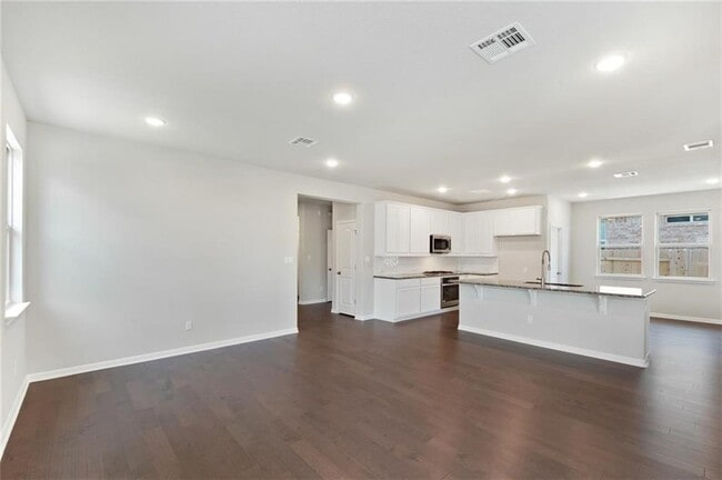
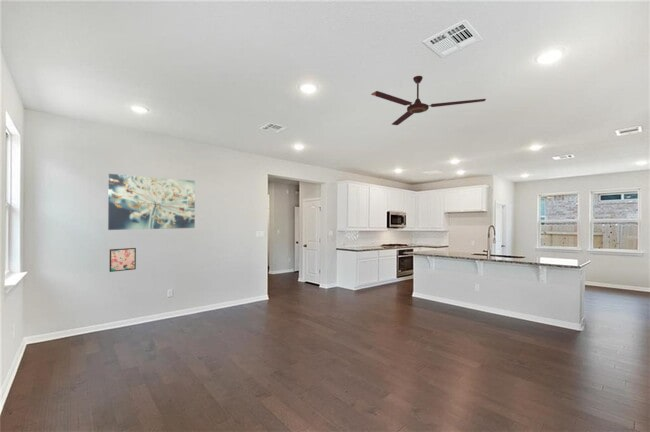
+ ceiling fan [370,75,487,126]
+ wall art [109,247,137,273]
+ wall art [107,173,196,231]
